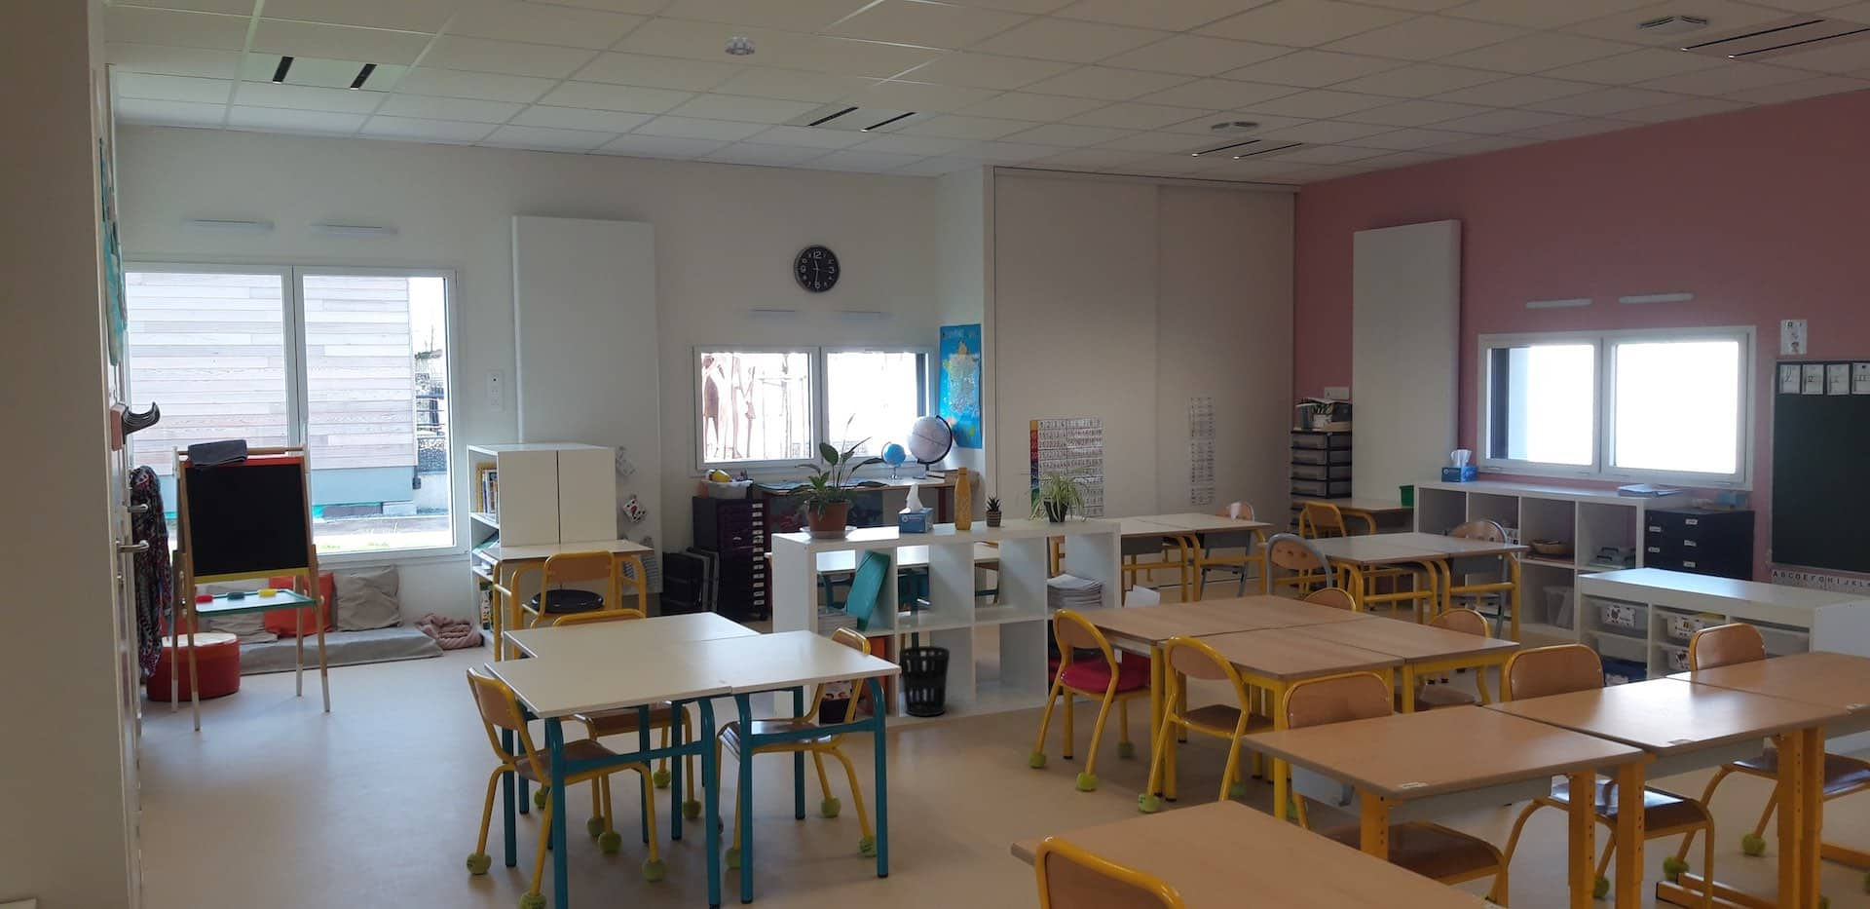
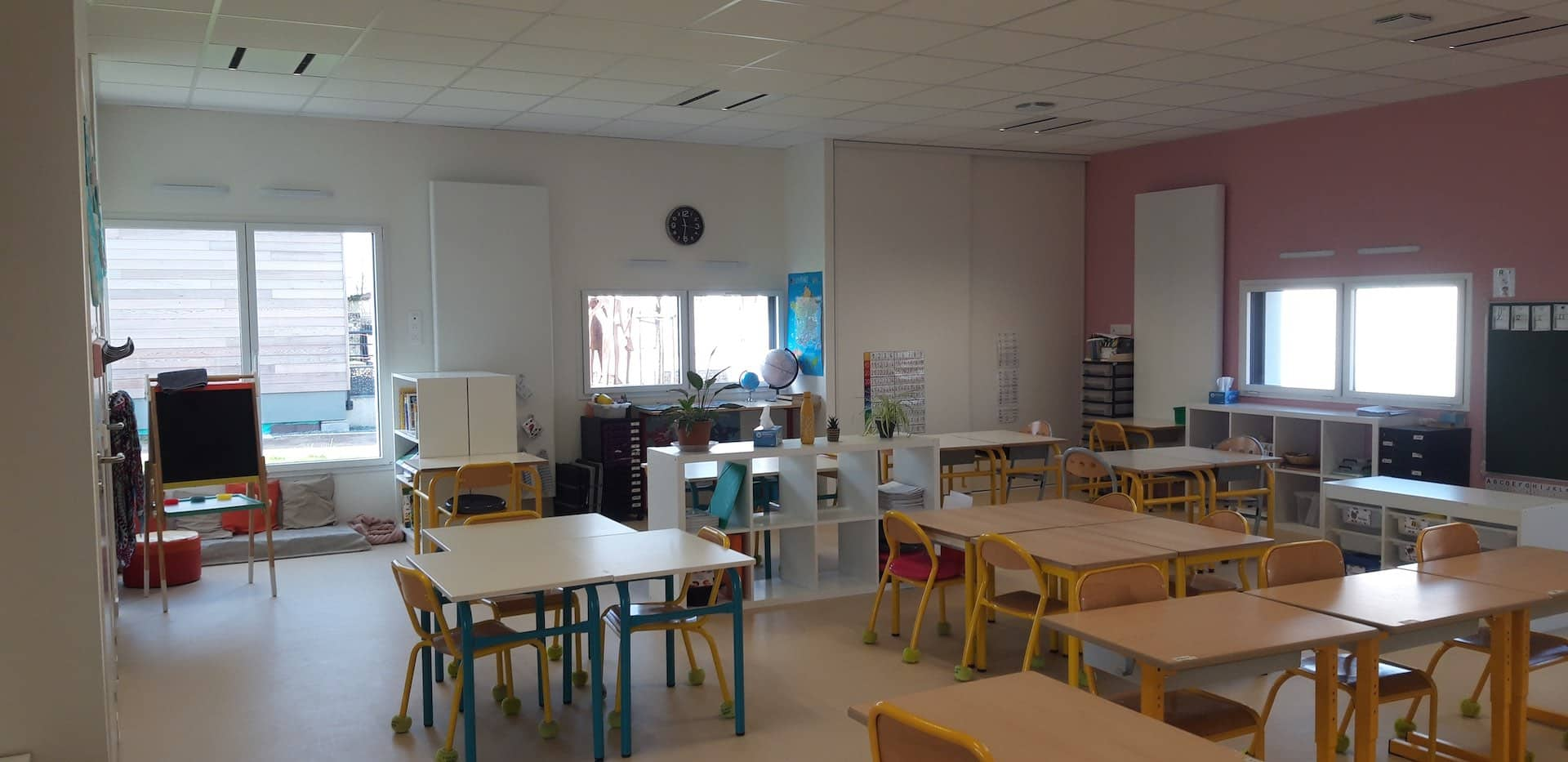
- smoke detector [724,36,756,56]
- wastebasket [898,645,951,717]
